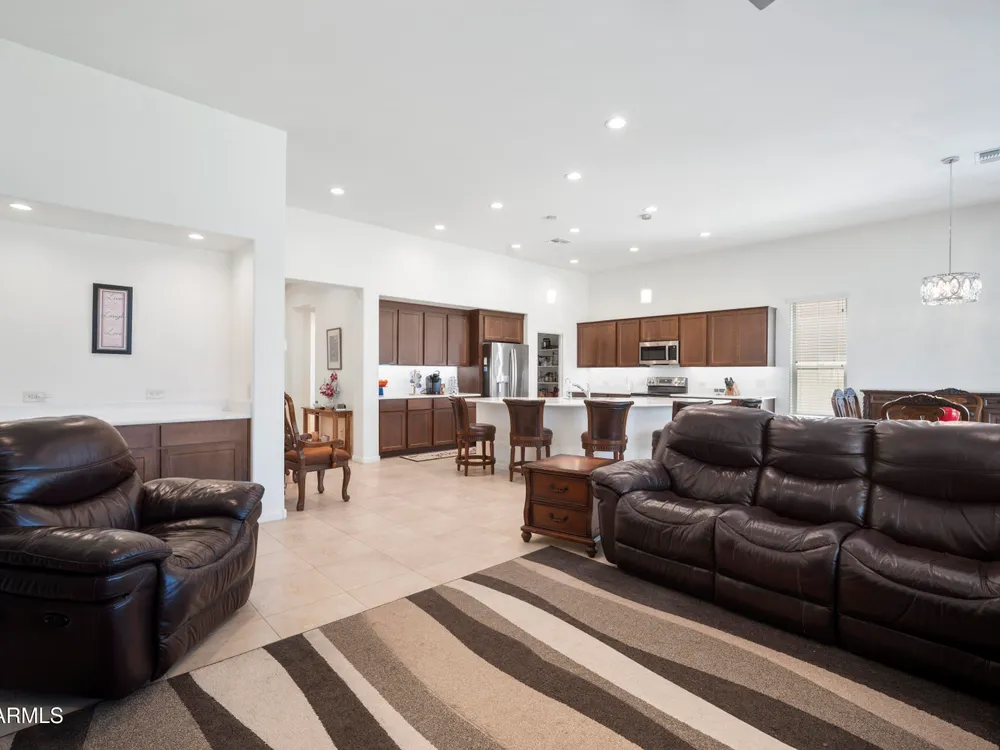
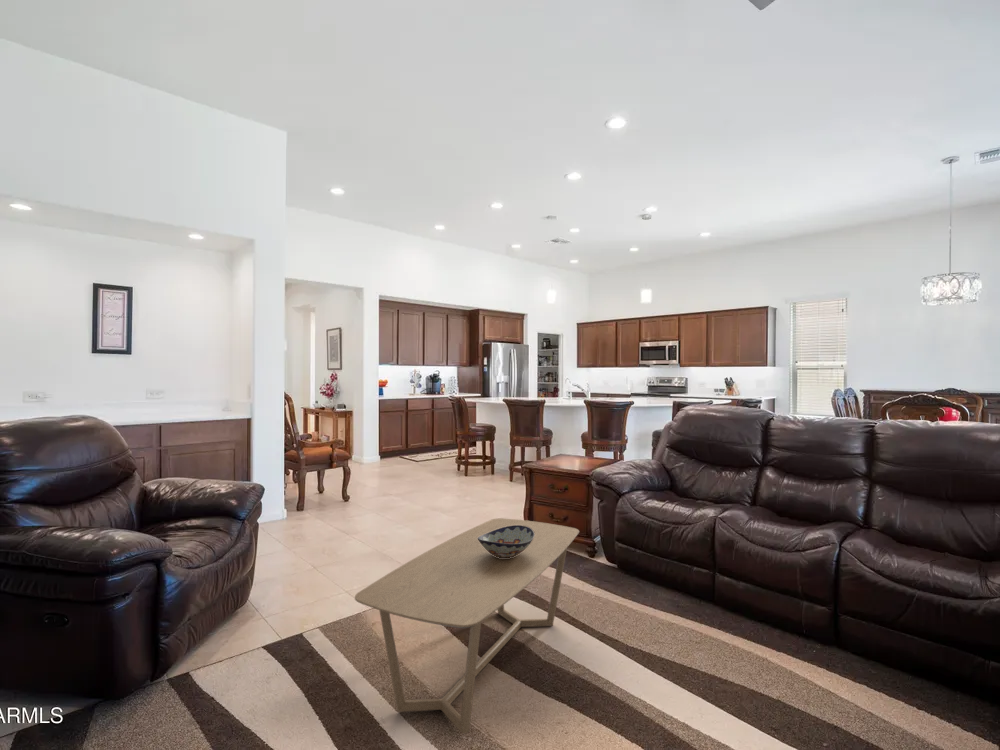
+ coffee table [354,517,580,735]
+ decorative bowl [477,525,535,558]
